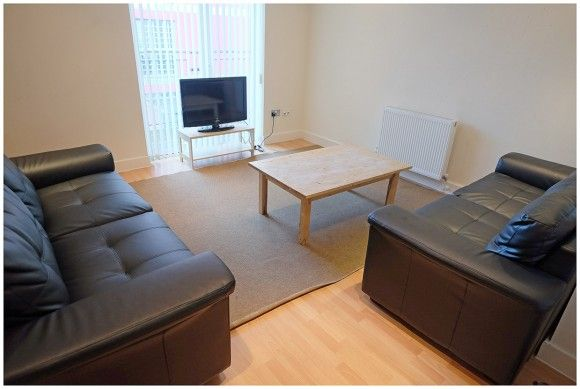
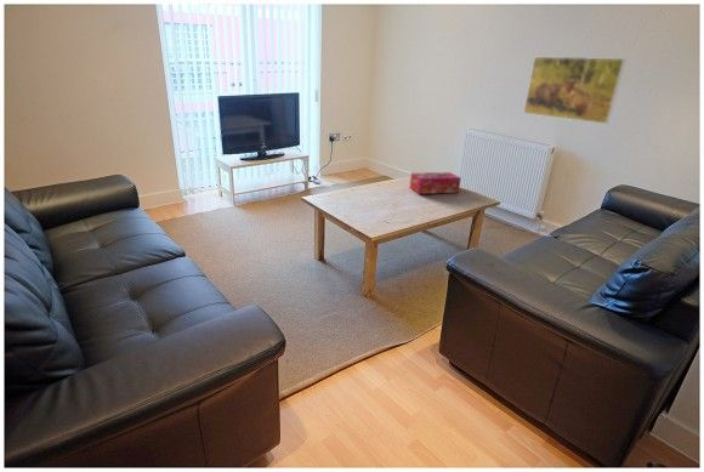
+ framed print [522,56,628,125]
+ tissue box [409,171,462,195]
